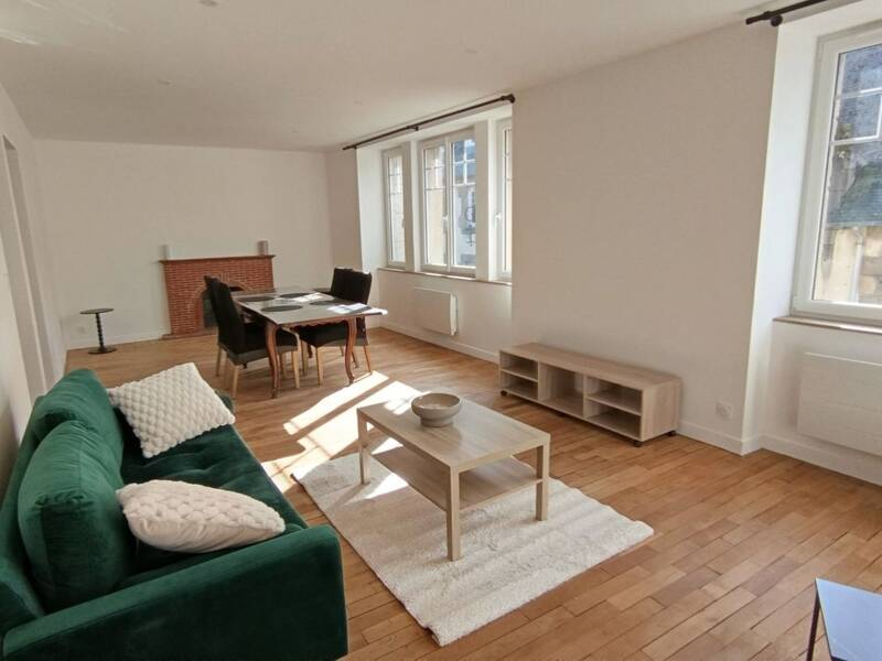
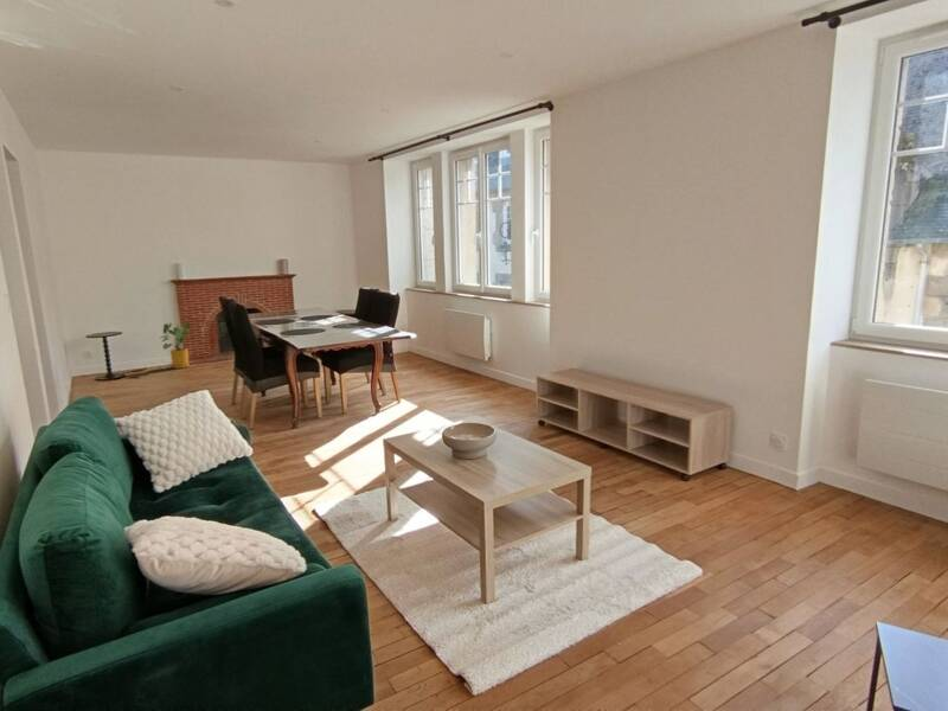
+ house plant [158,321,193,370]
